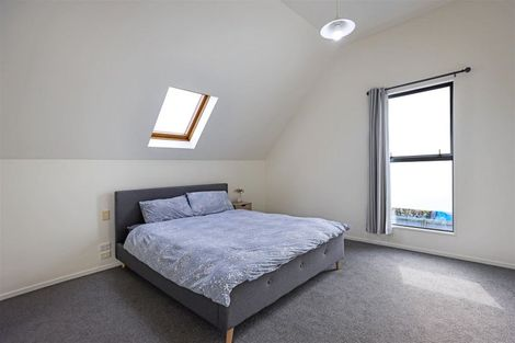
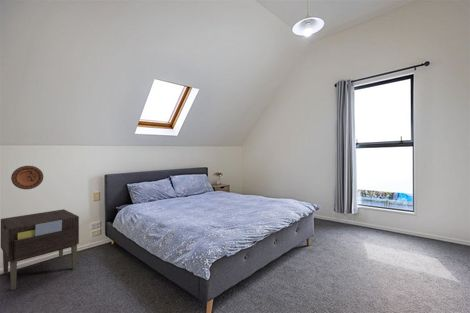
+ decorative plate [10,165,44,190]
+ nightstand [0,208,80,291]
